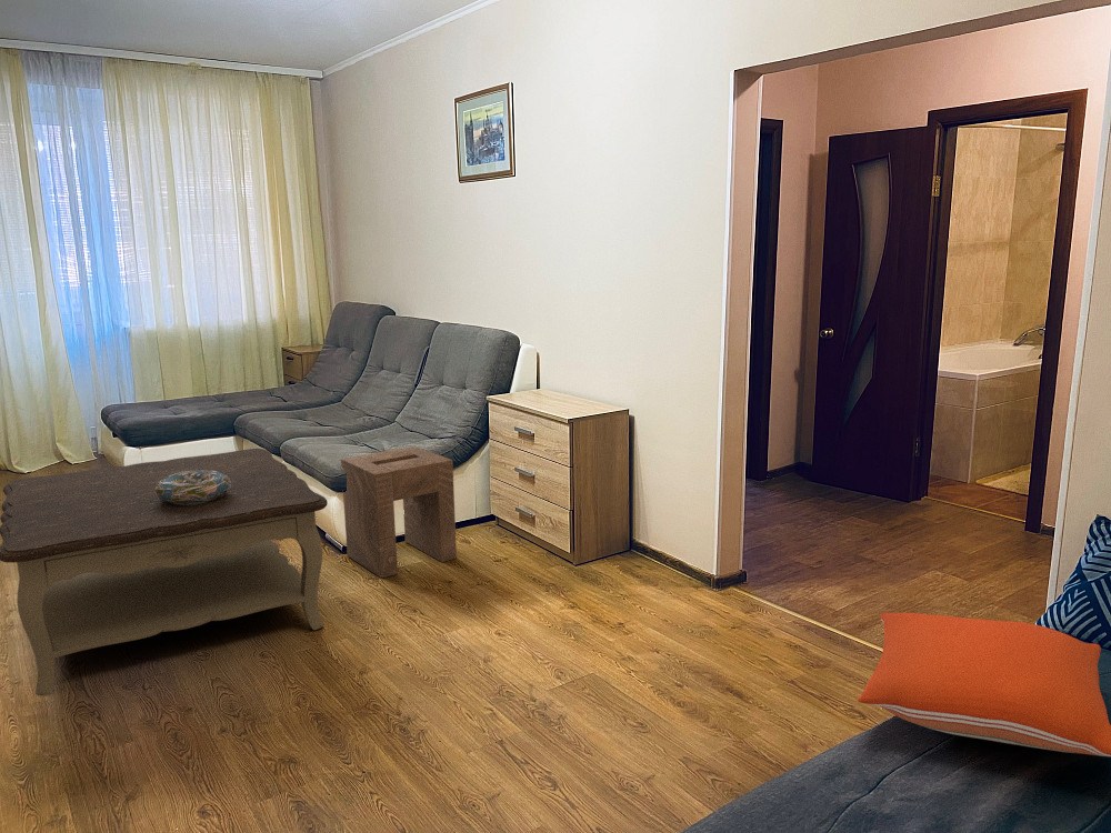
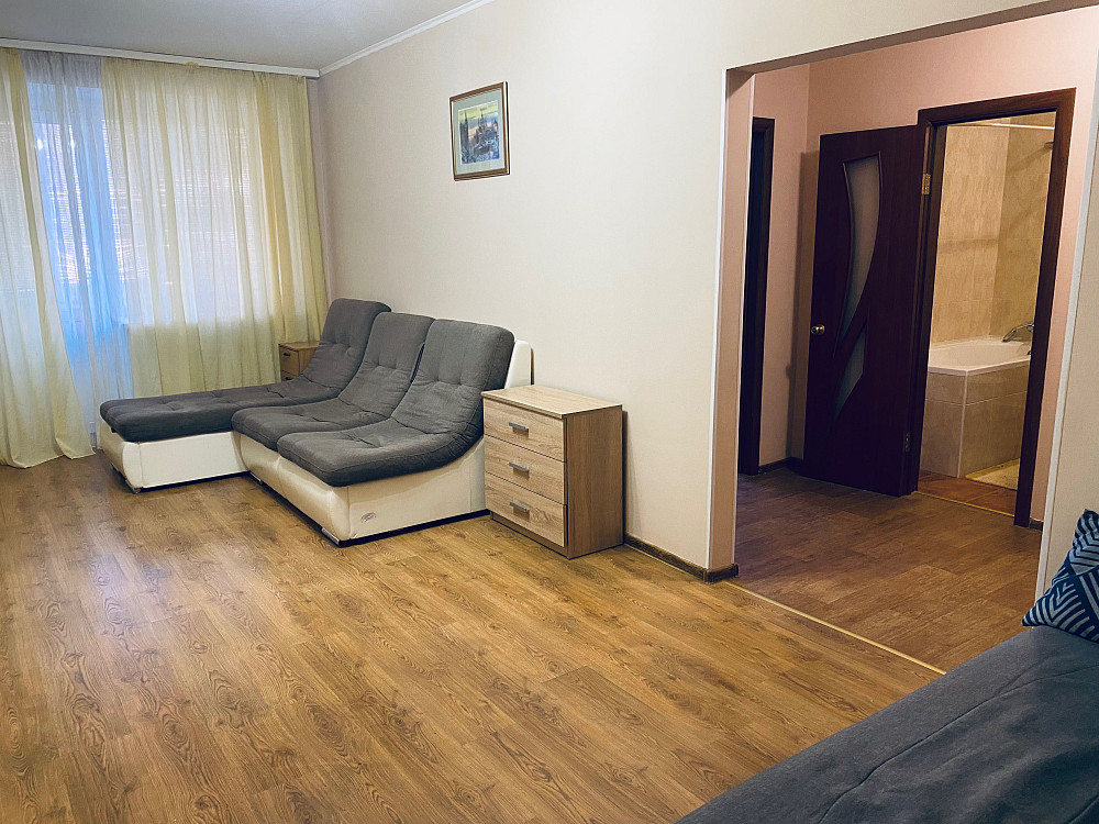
- coffee table [0,448,329,696]
- pillow [857,612,1111,757]
- stool [340,445,458,580]
- decorative bowl [154,470,231,504]
